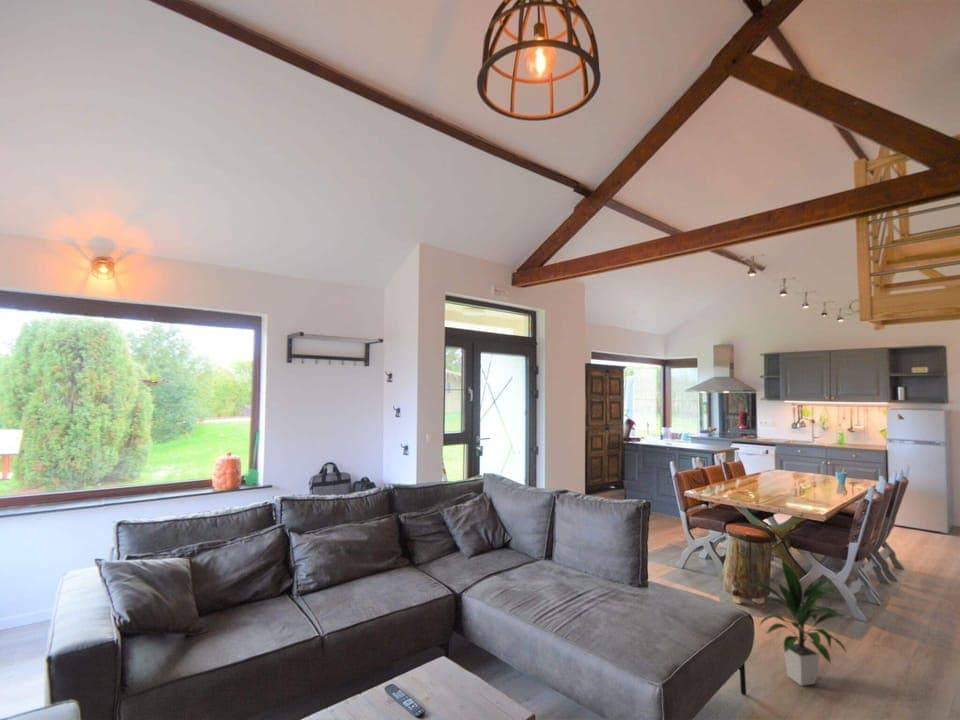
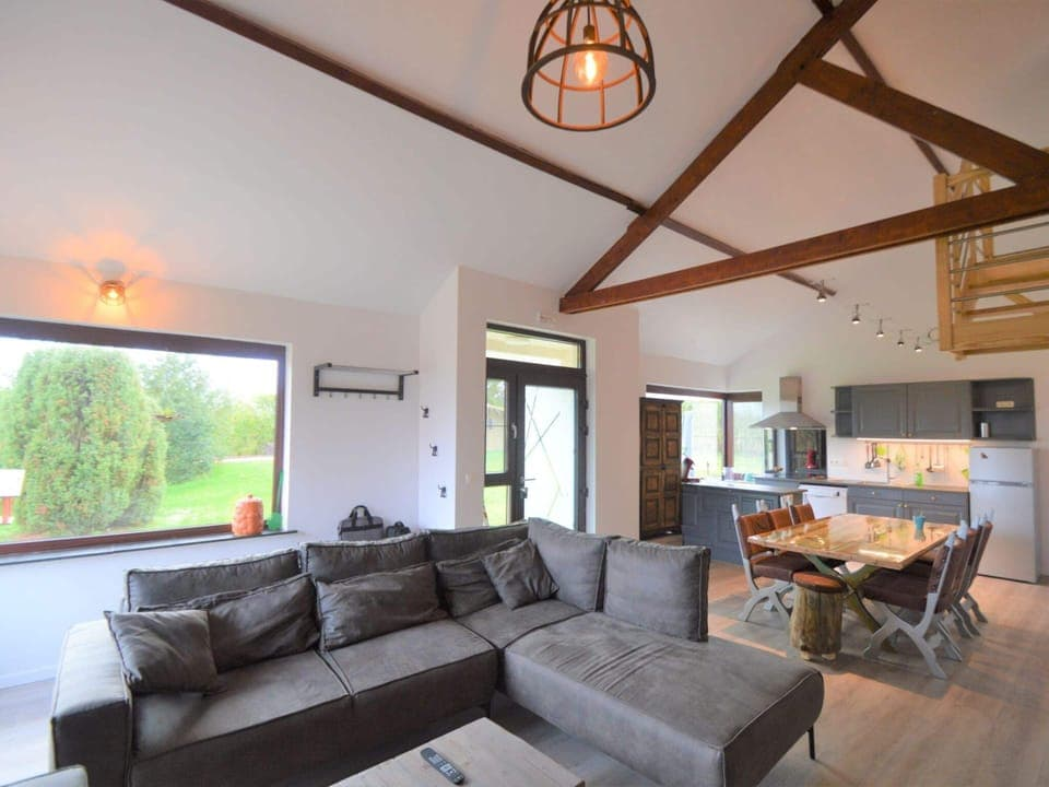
- indoor plant [746,558,847,687]
